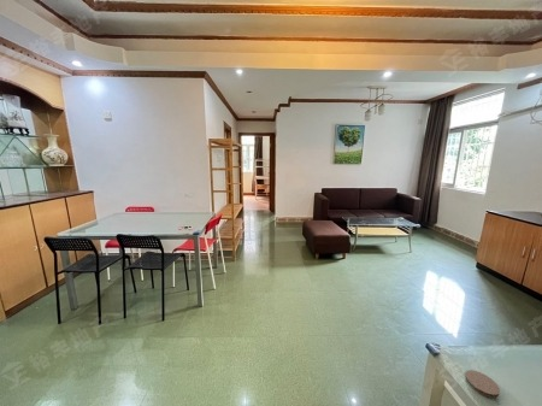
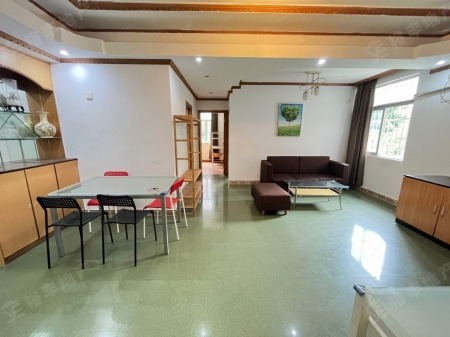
- coaster [465,369,501,399]
